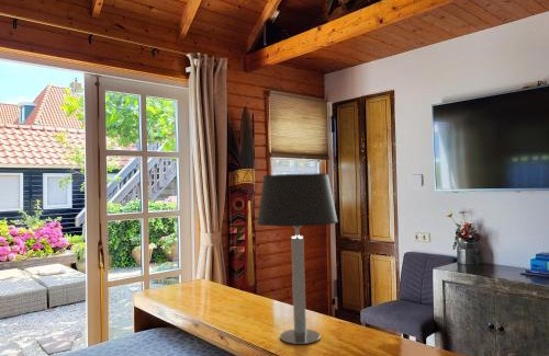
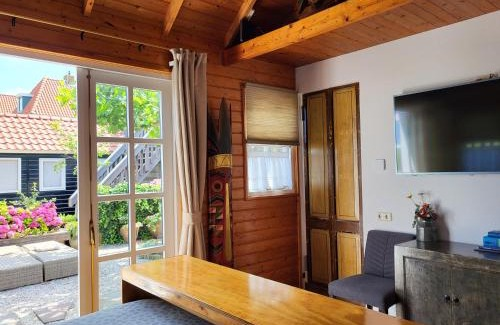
- table lamp [256,172,339,345]
